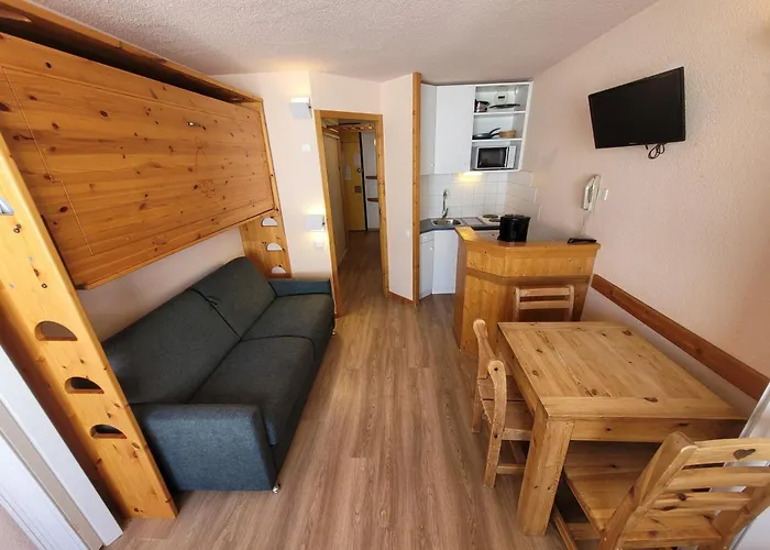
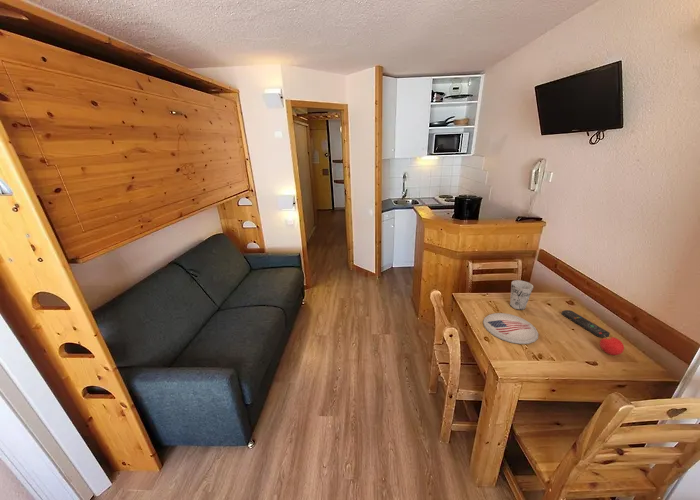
+ cup [509,279,534,311]
+ remote control [561,309,611,339]
+ fruit [599,335,625,356]
+ plate [482,312,539,345]
